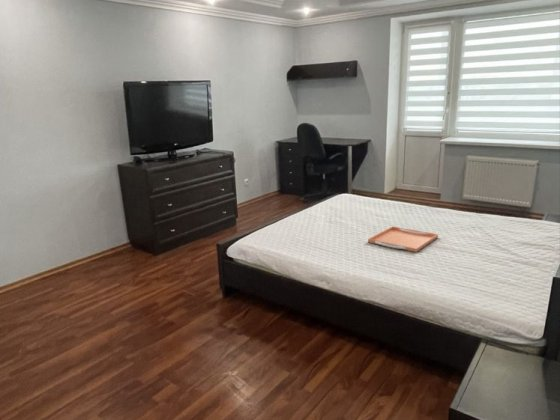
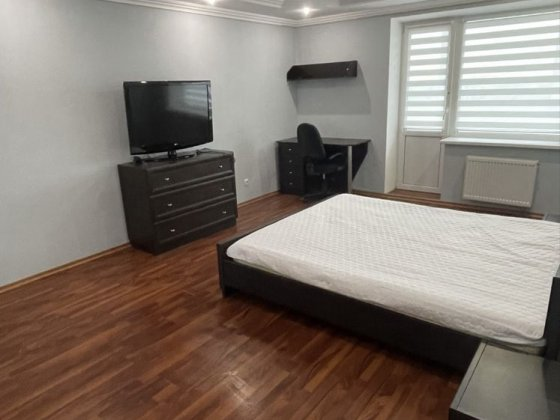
- serving tray [367,225,439,253]
